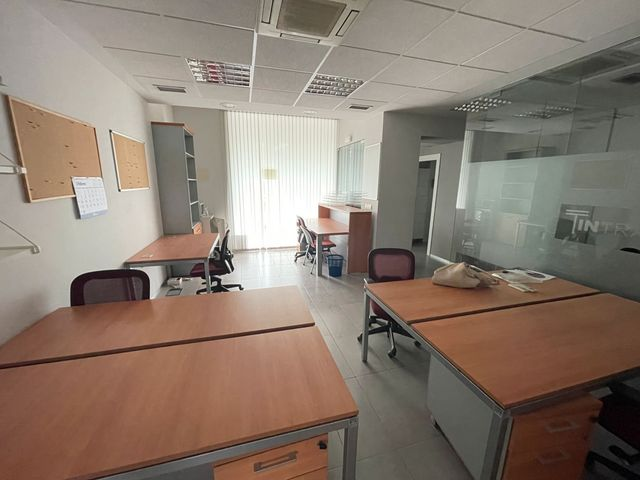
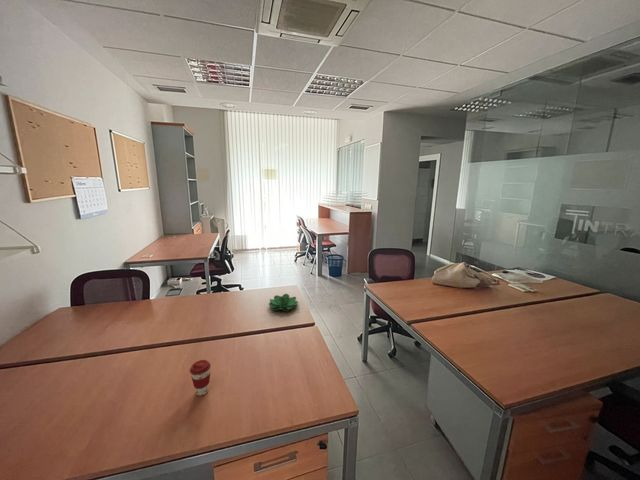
+ succulent plant [268,293,299,312]
+ coffee cup [189,359,212,396]
